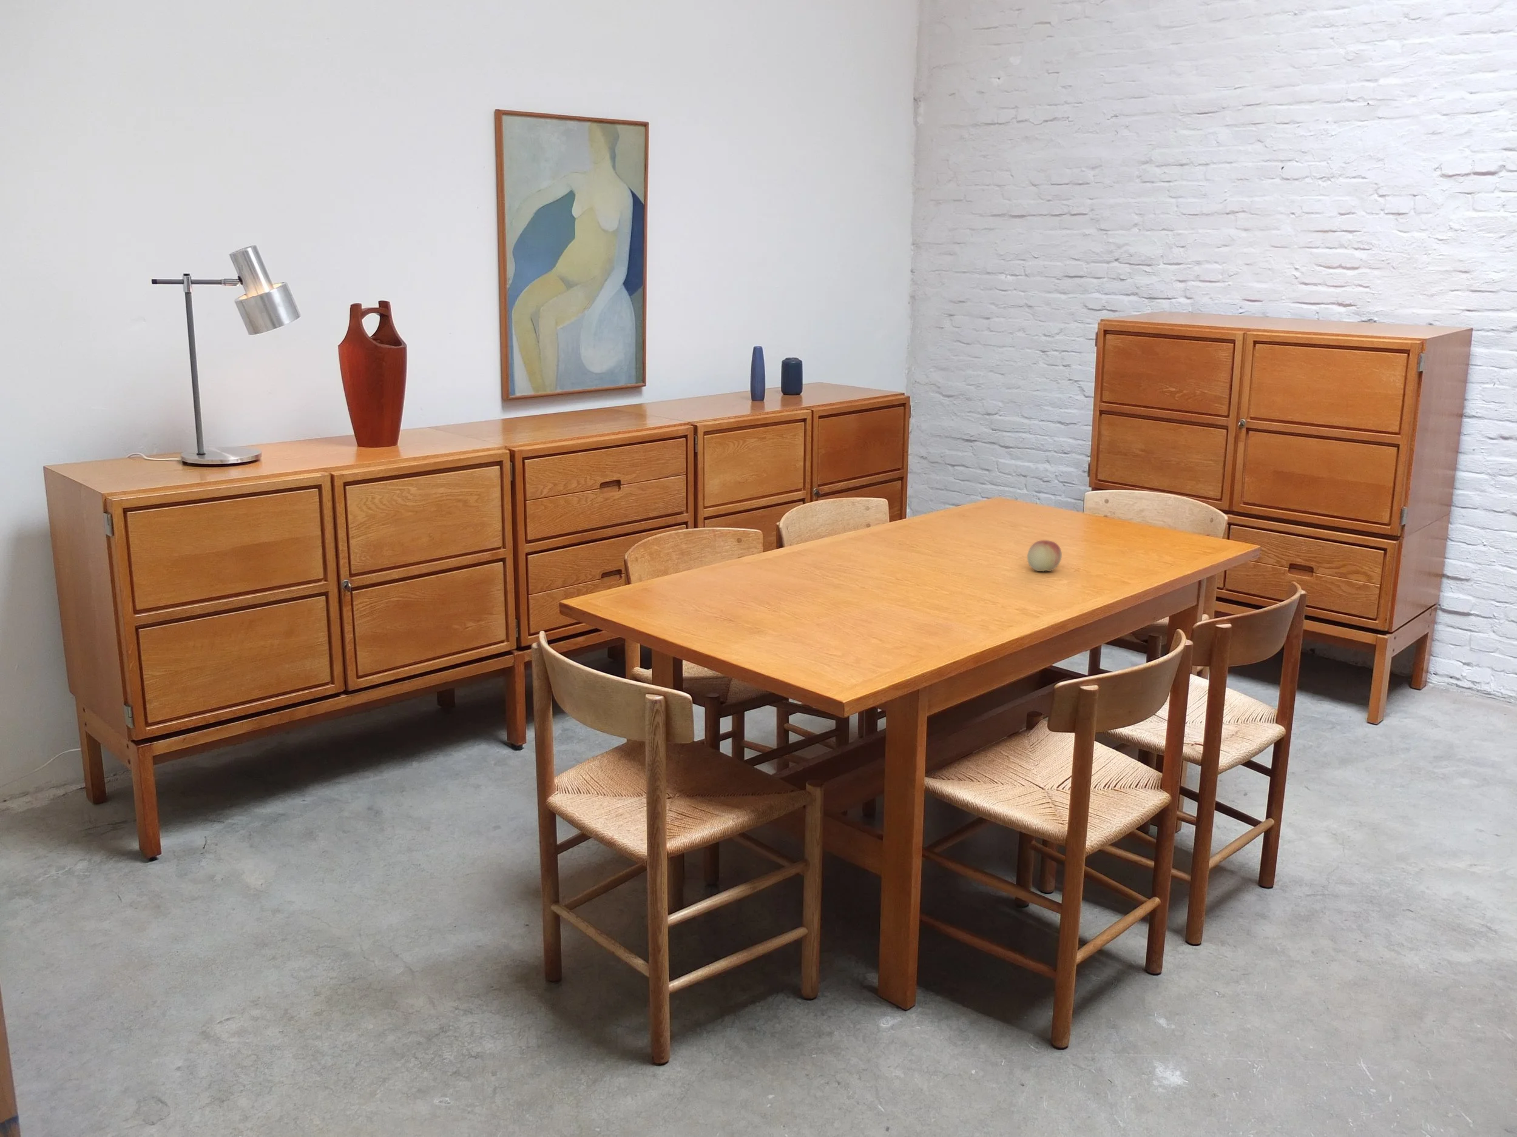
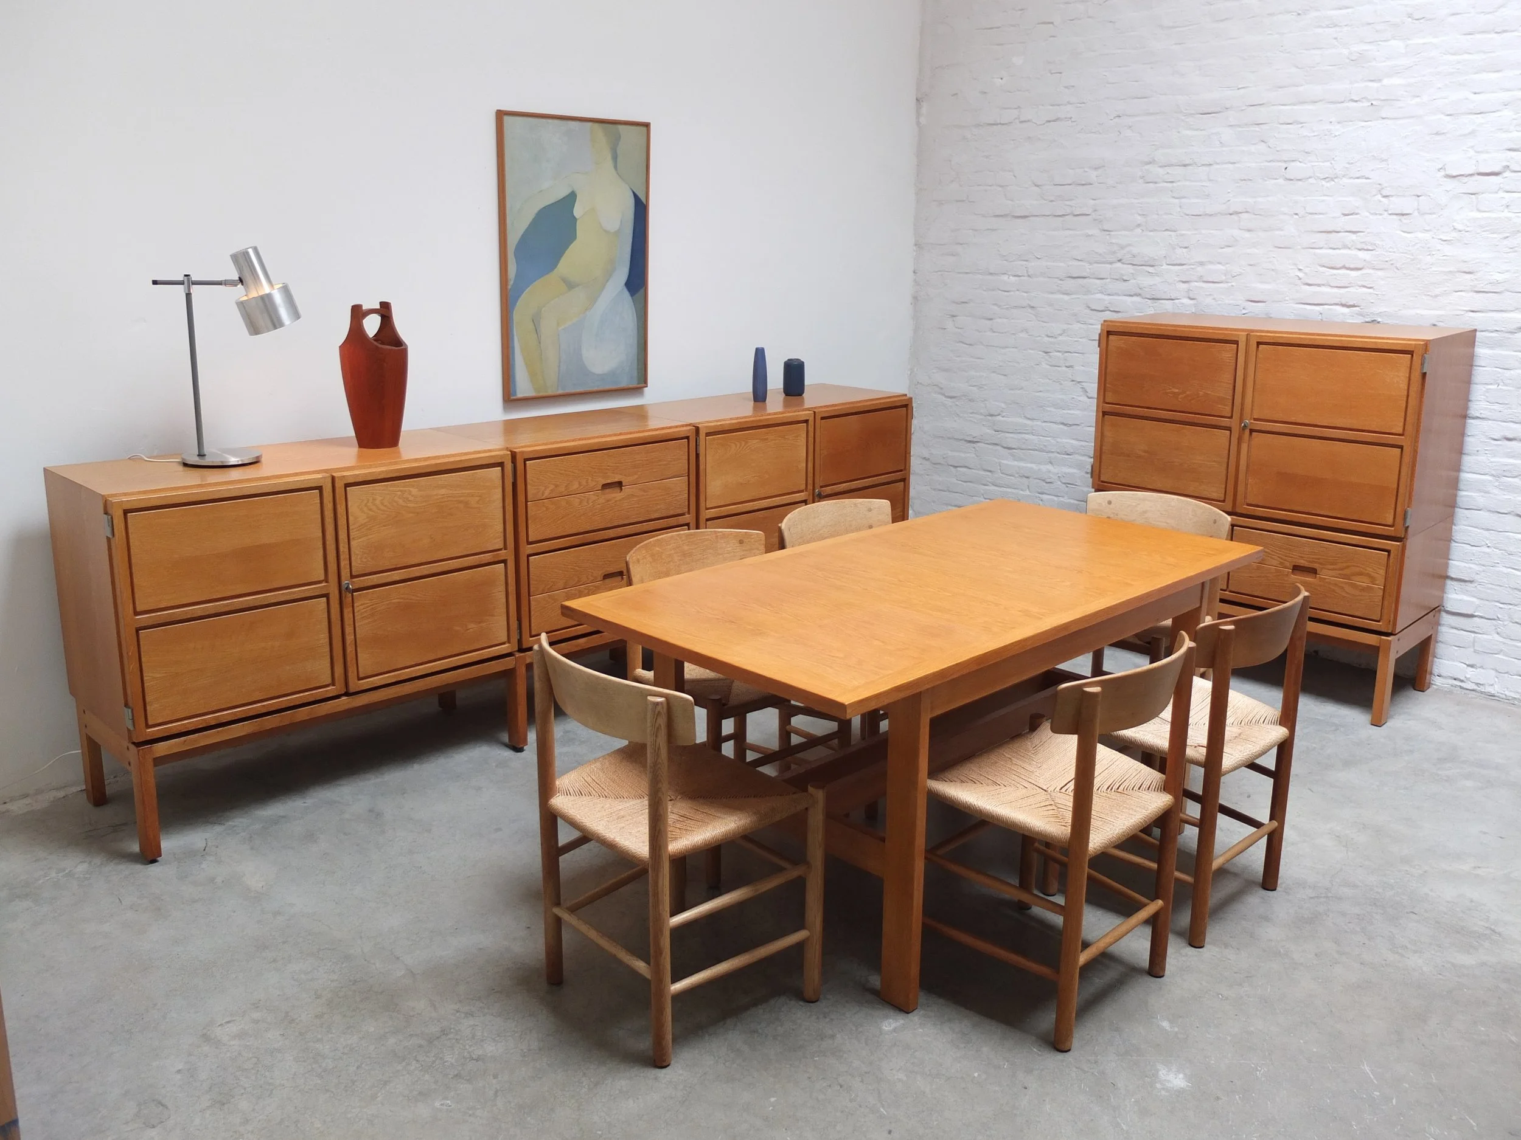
- fruit [1027,540,1063,572]
